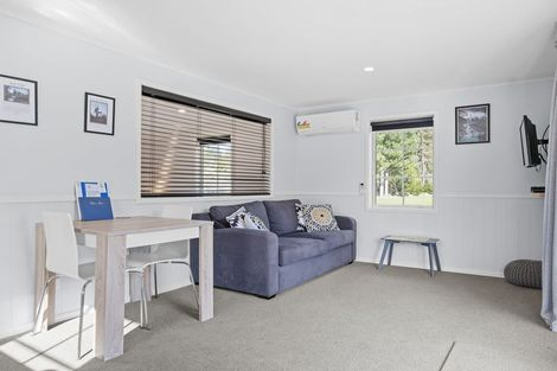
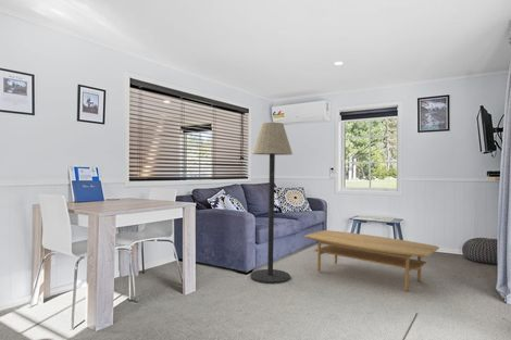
+ floor lamp [249,122,294,285]
+ coffee table [303,229,440,292]
